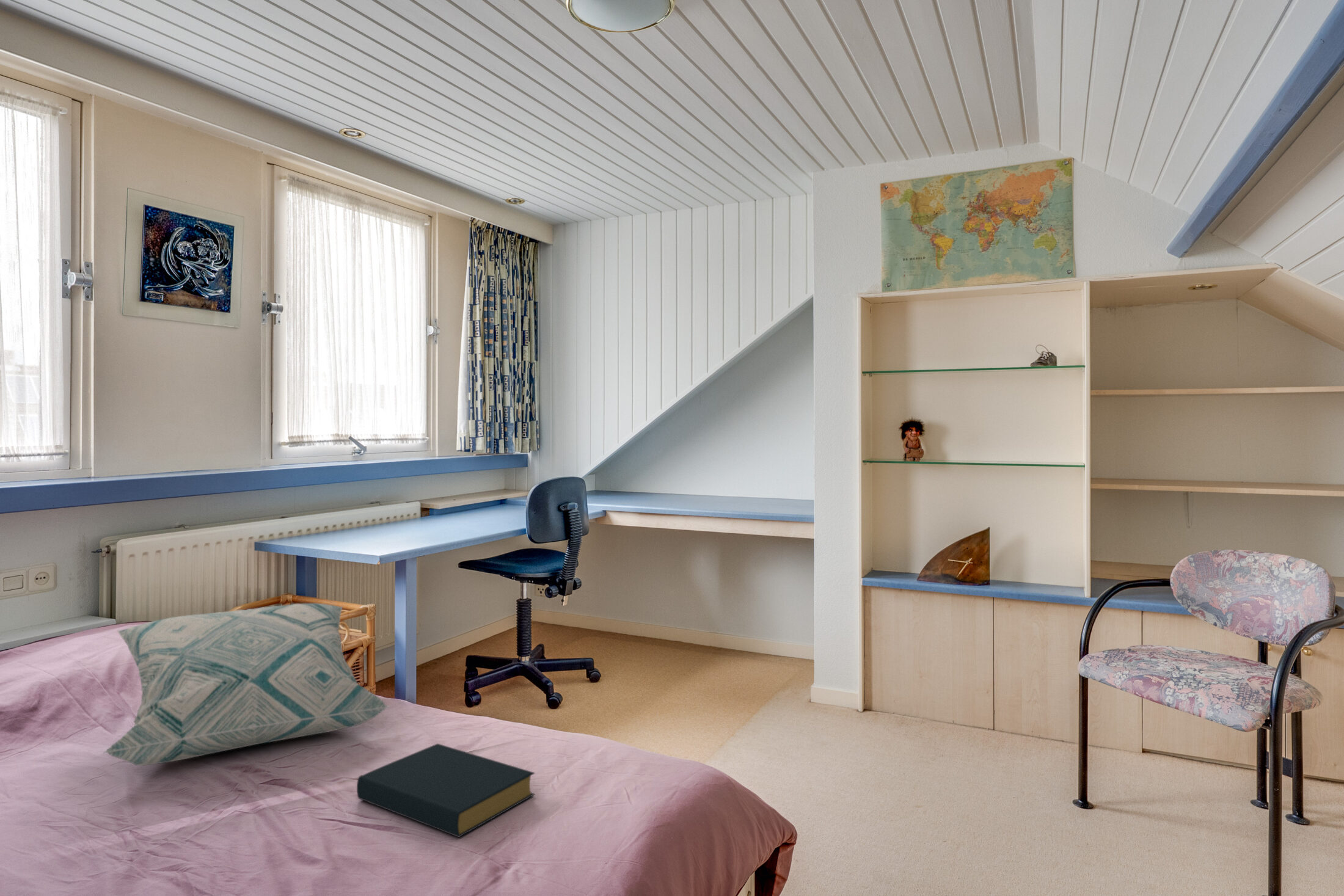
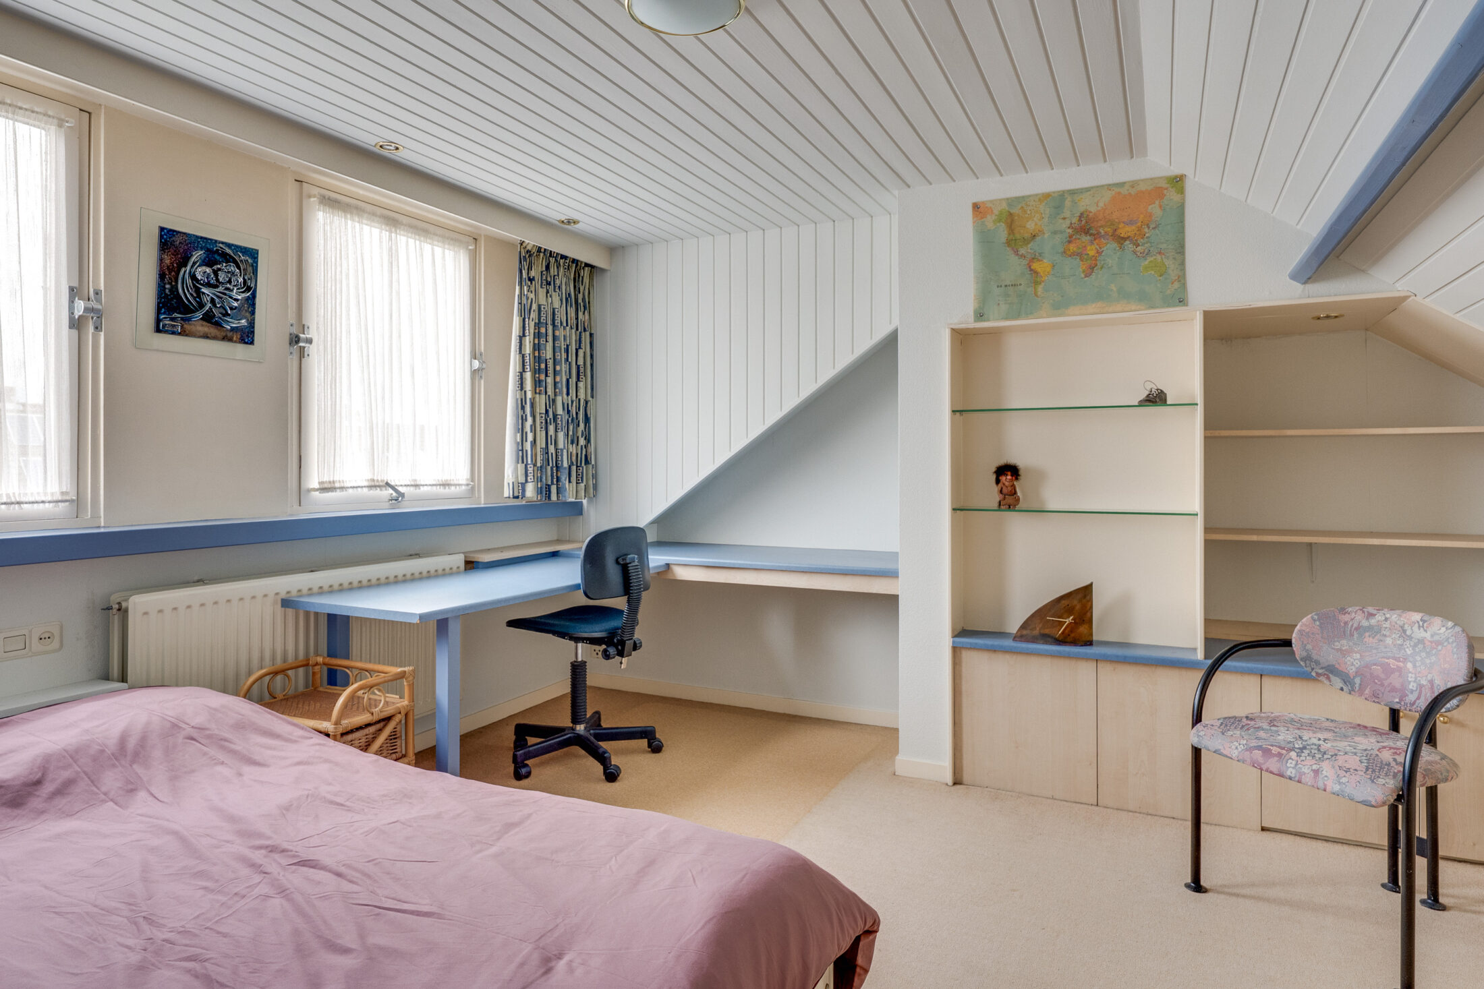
- hardback book [356,743,536,838]
- decorative pillow [102,603,390,766]
